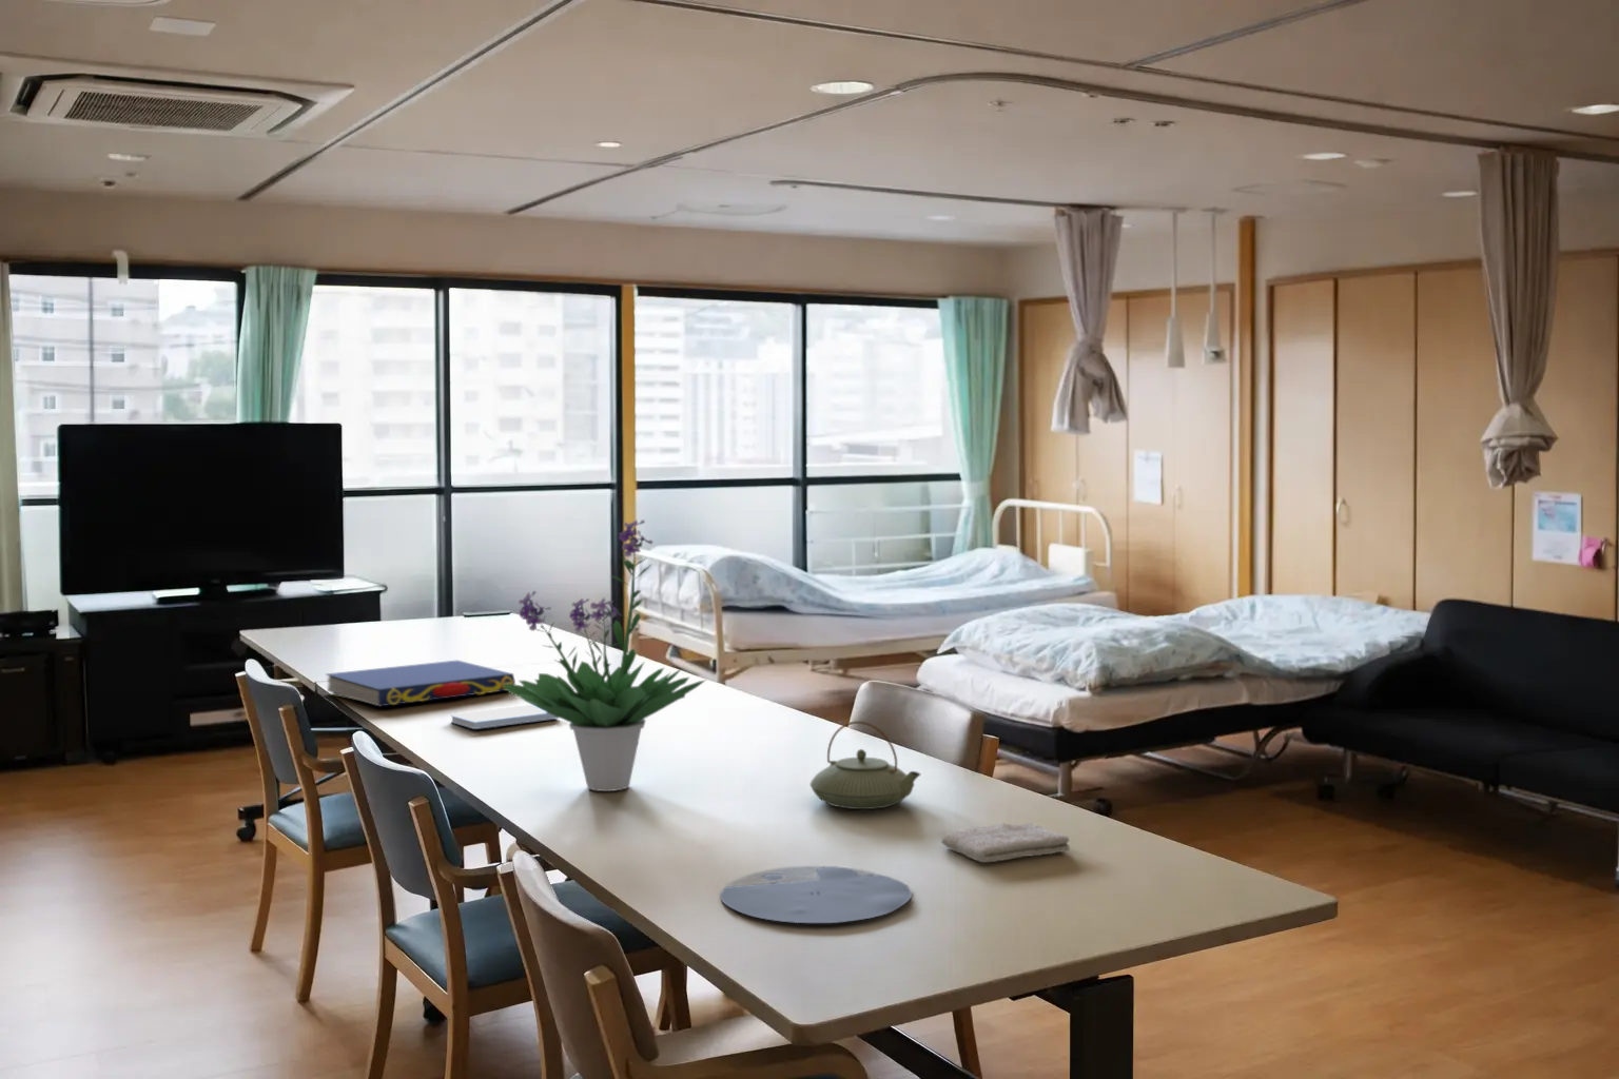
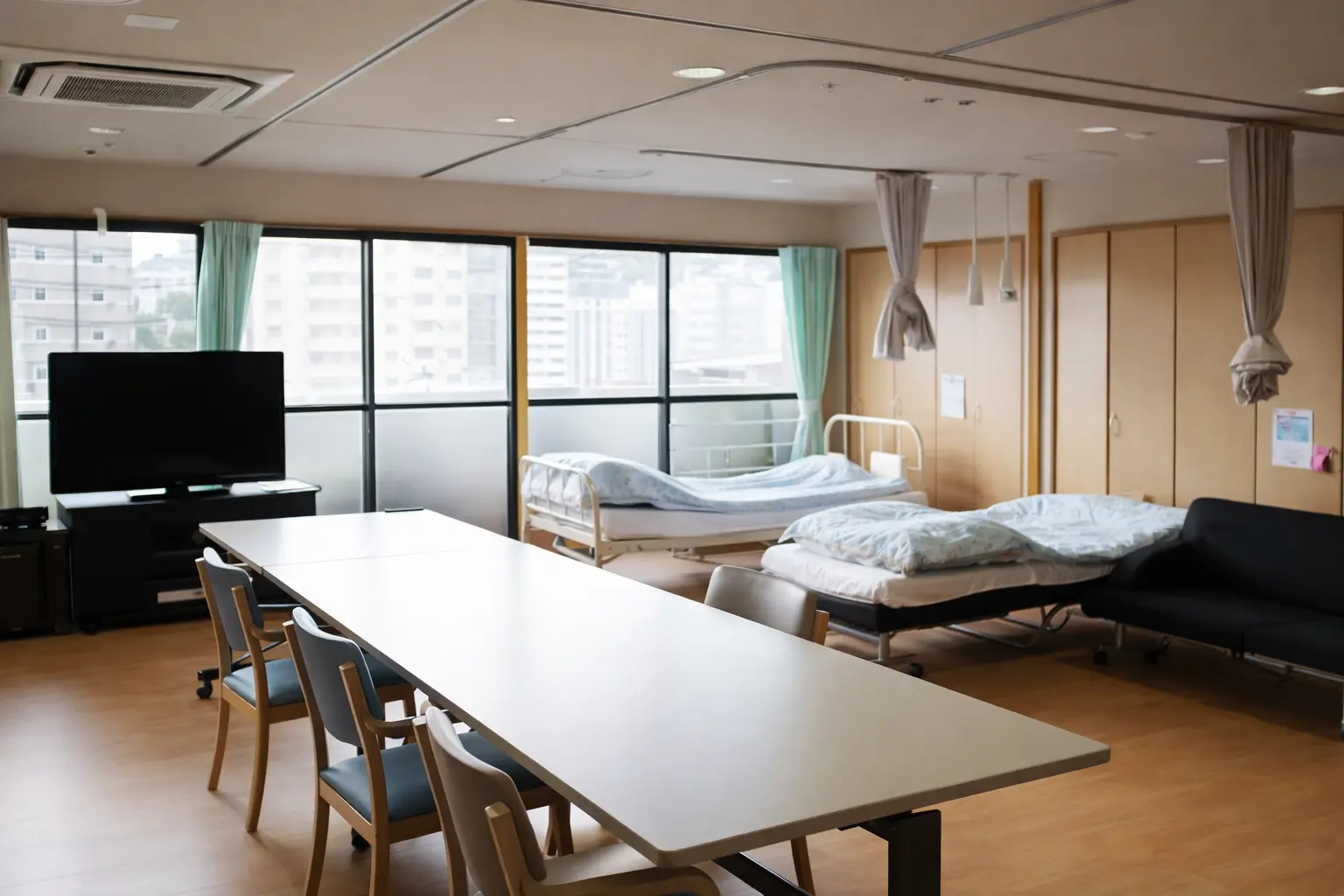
- washcloth [941,822,1071,863]
- potted plant [502,519,706,792]
- plate [720,865,913,924]
- notepad [451,703,560,730]
- book [324,660,517,708]
- teapot [808,720,922,810]
